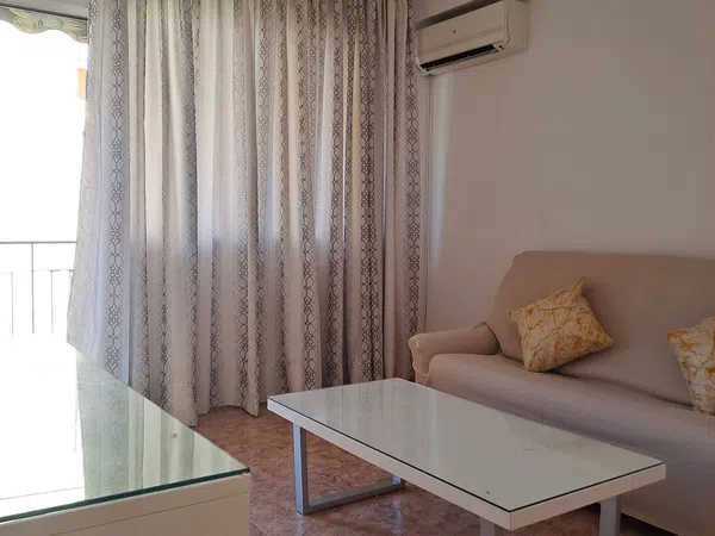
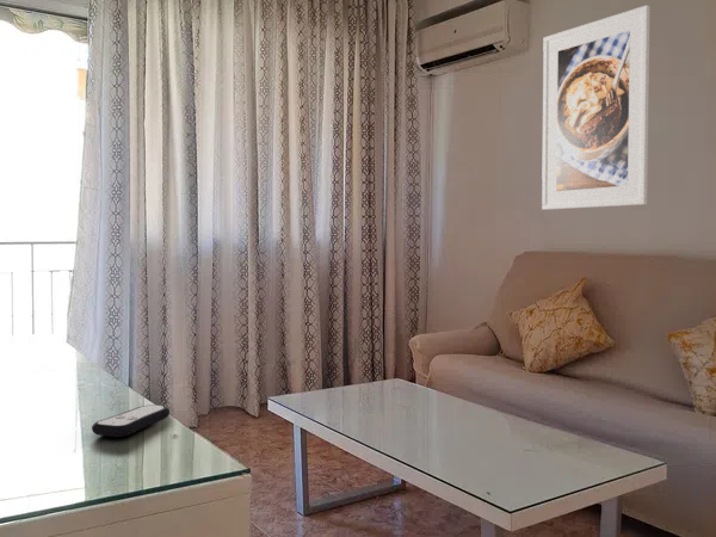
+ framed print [541,5,652,211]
+ remote control [91,403,171,438]
